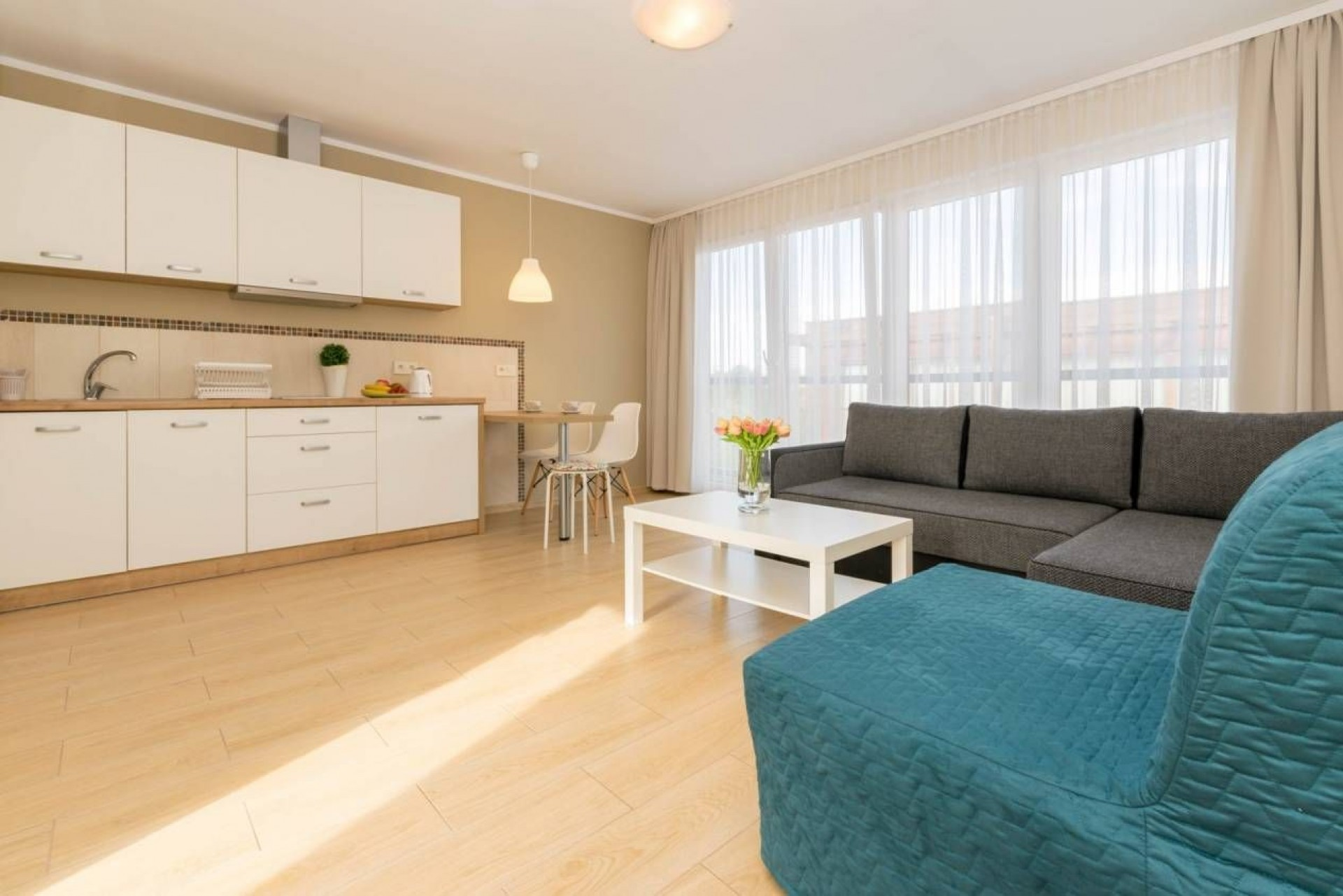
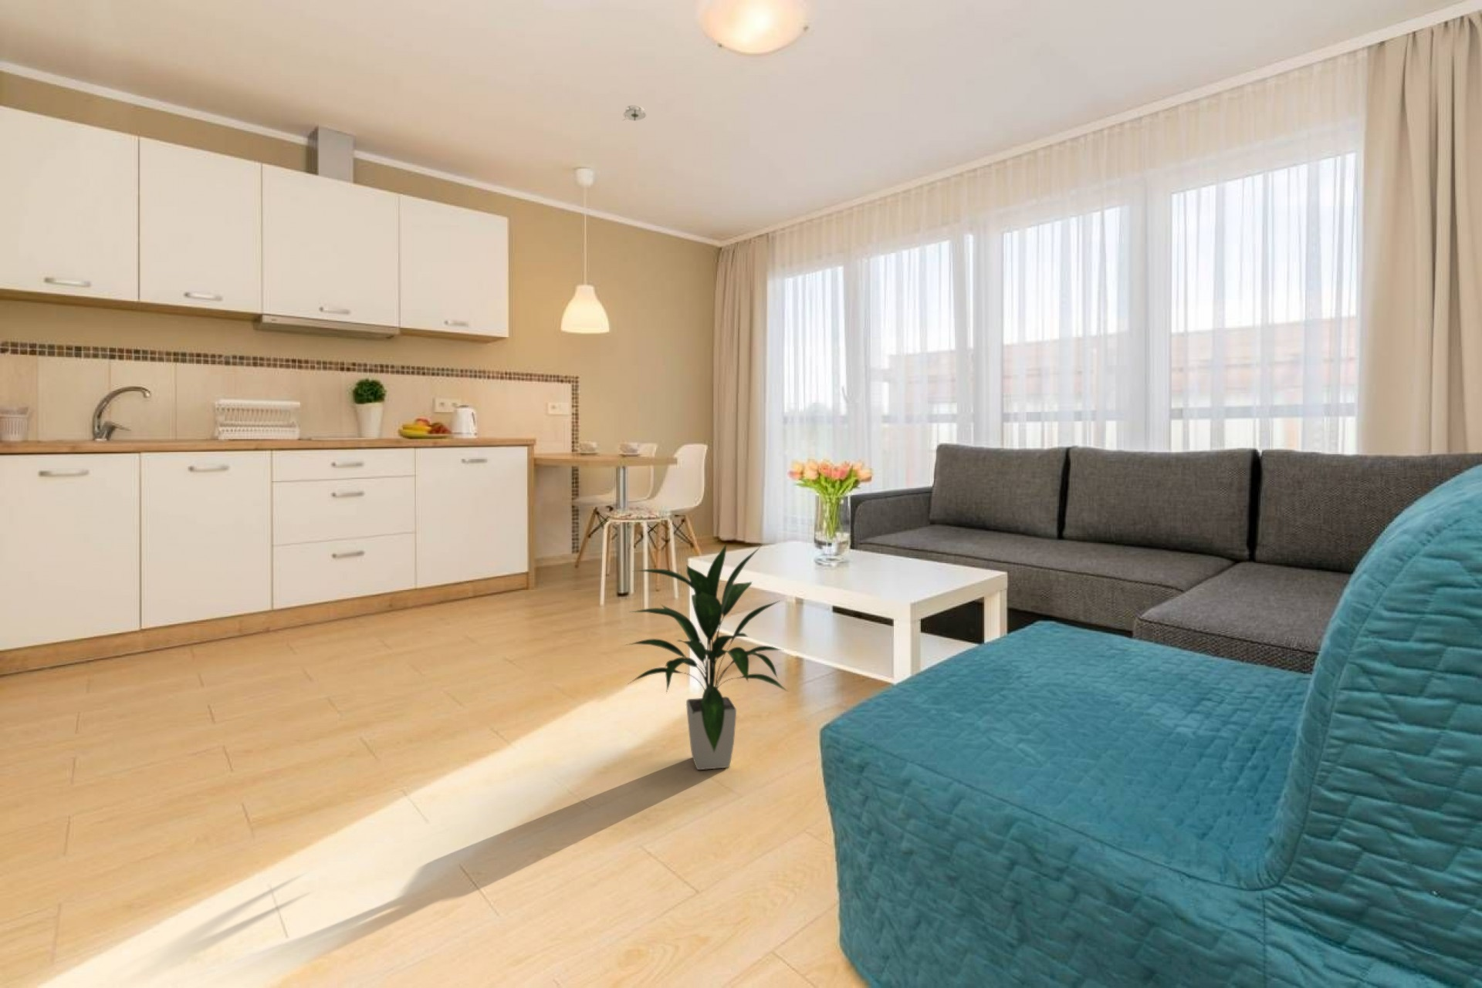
+ indoor plant [622,543,788,771]
+ smoke detector [622,104,647,121]
